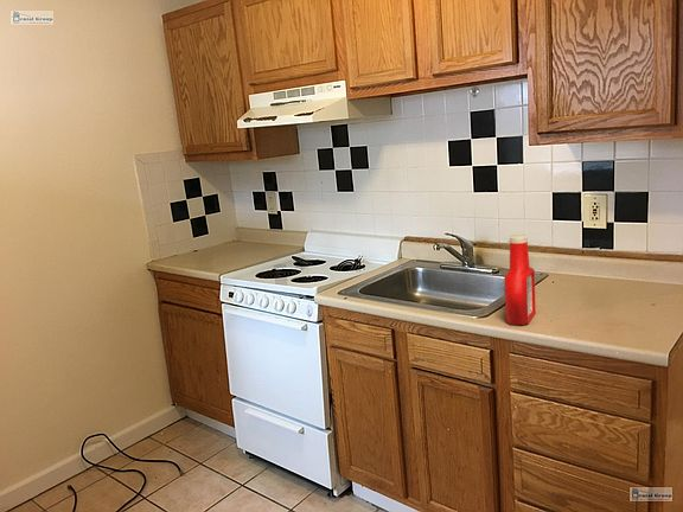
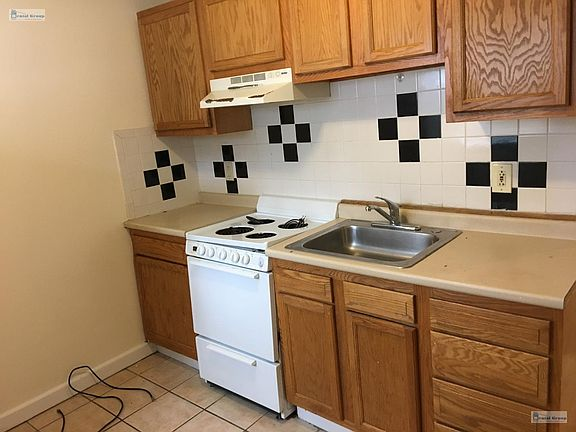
- soap bottle [503,233,537,326]
